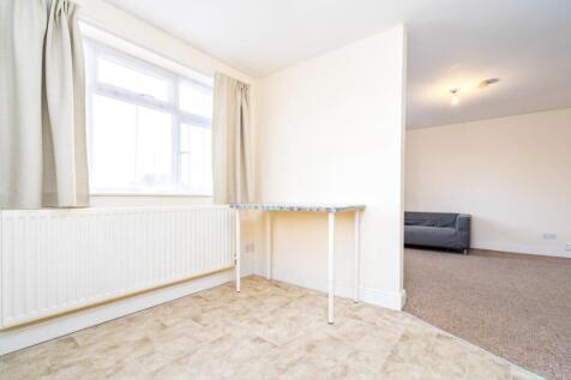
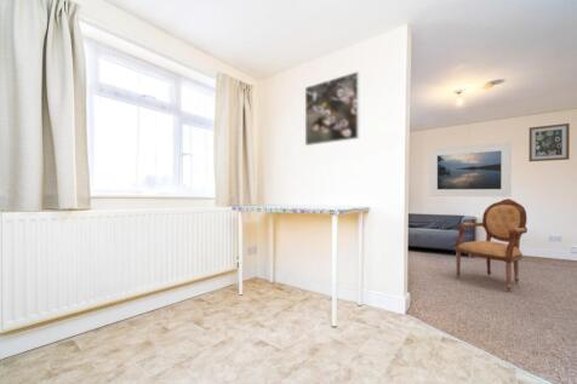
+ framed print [304,70,360,147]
+ armchair [455,197,529,293]
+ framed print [429,141,513,197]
+ wall art [527,122,571,162]
